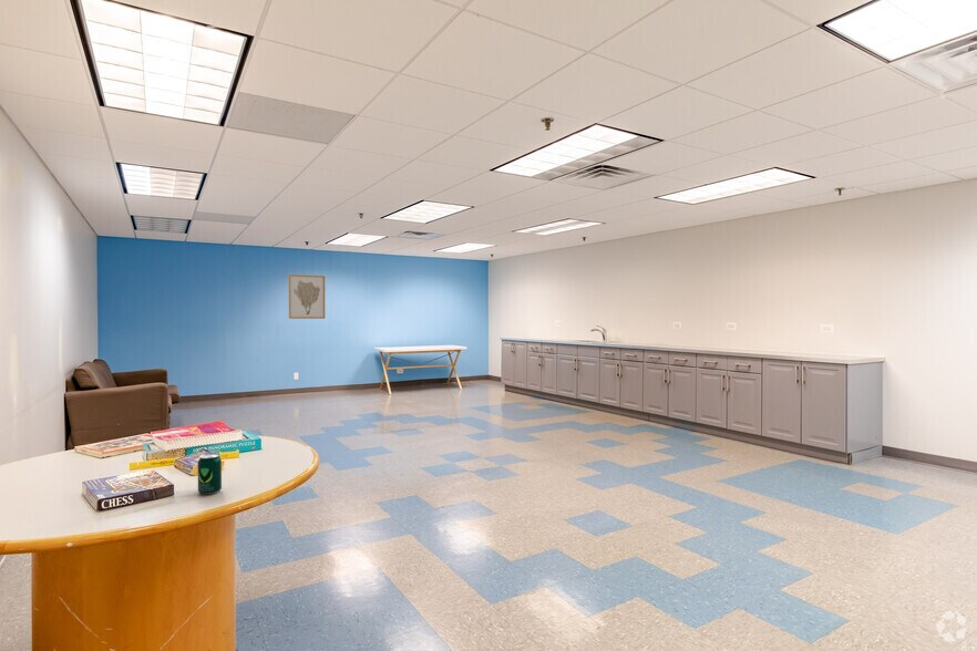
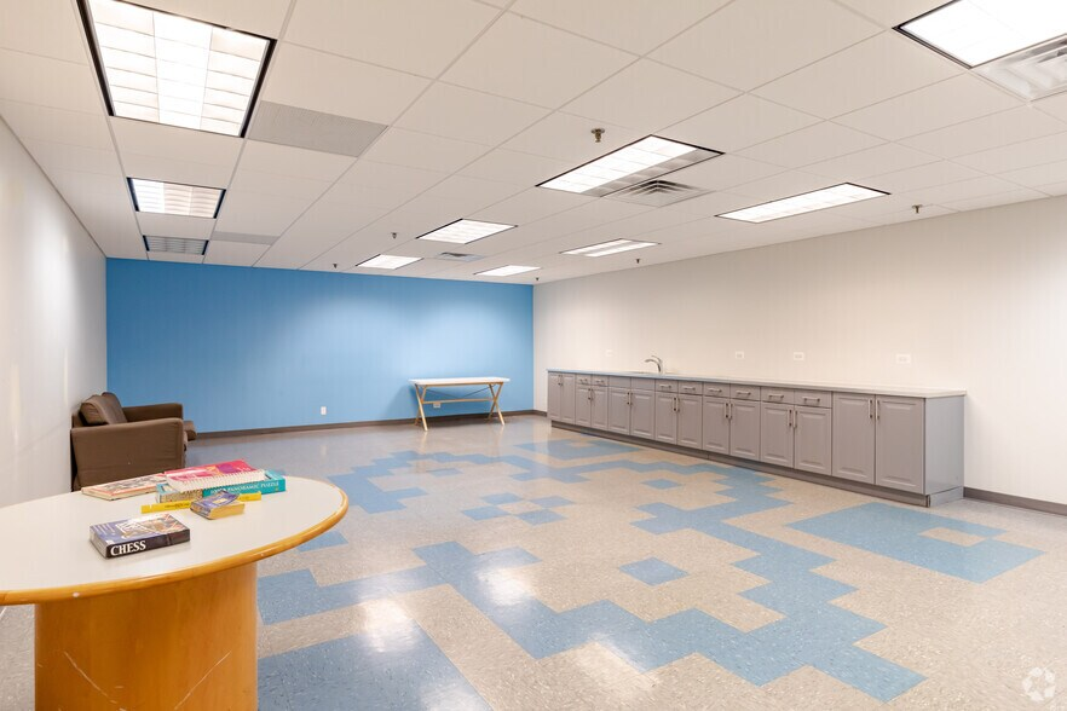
- beverage can [197,453,223,496]
- wall art [288,273,326,320]
